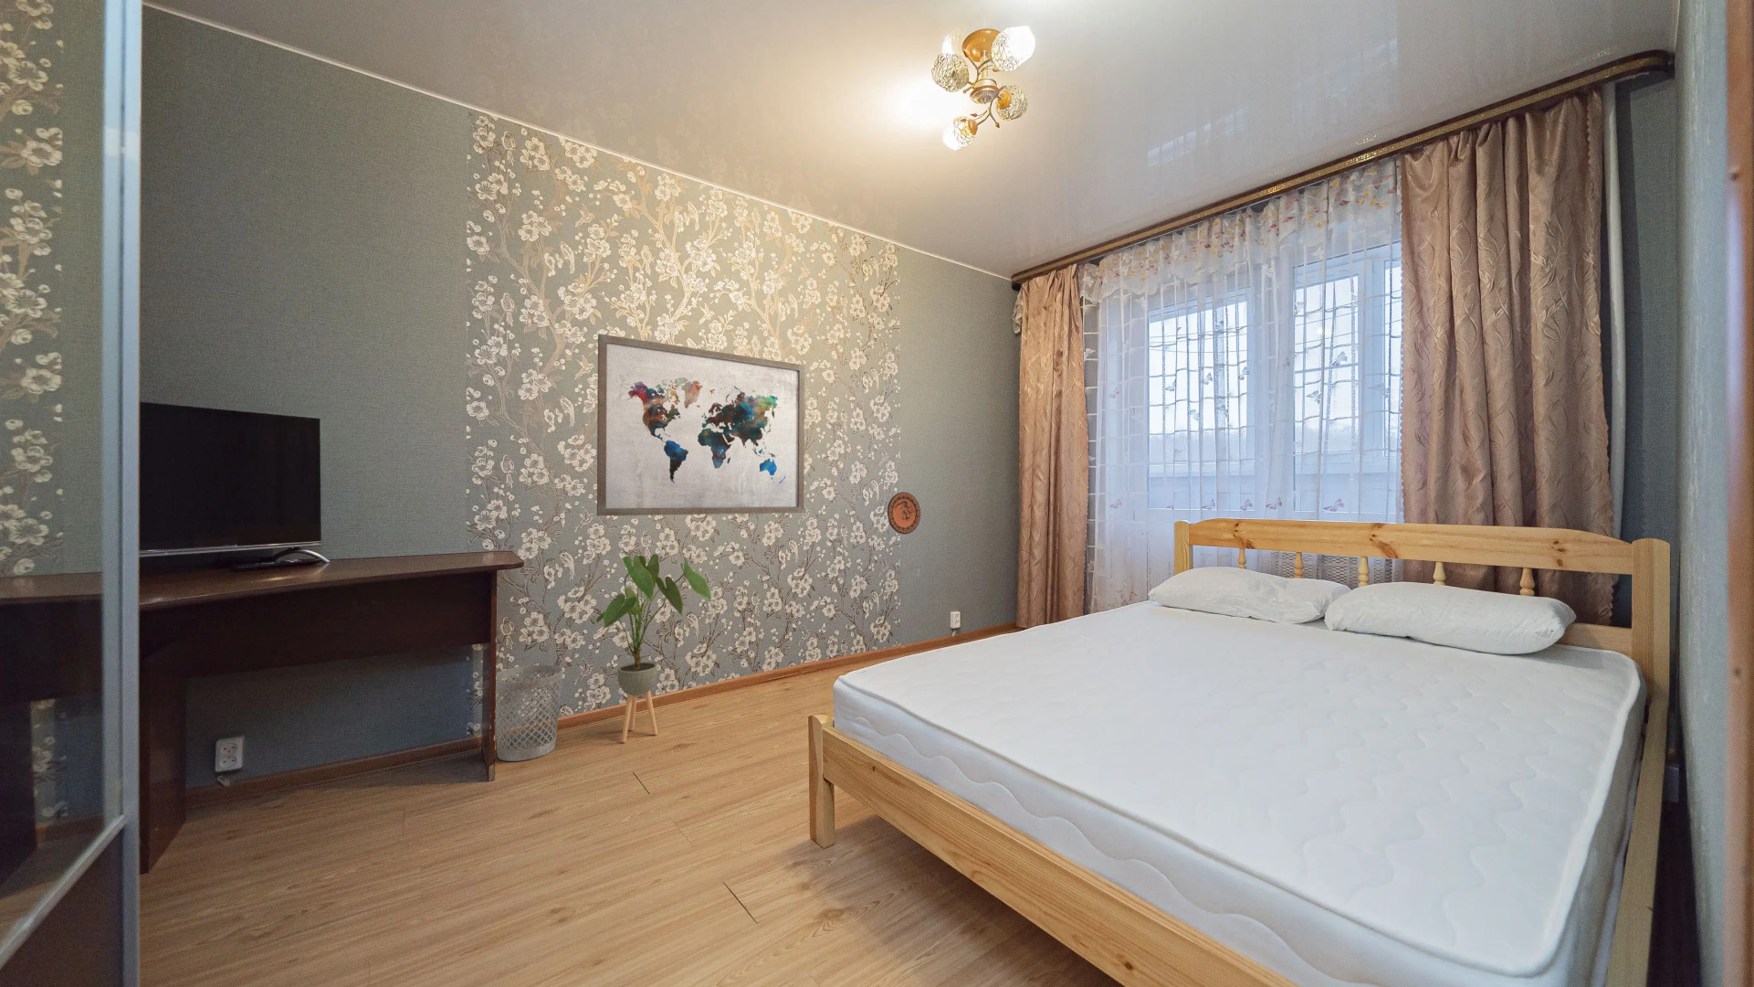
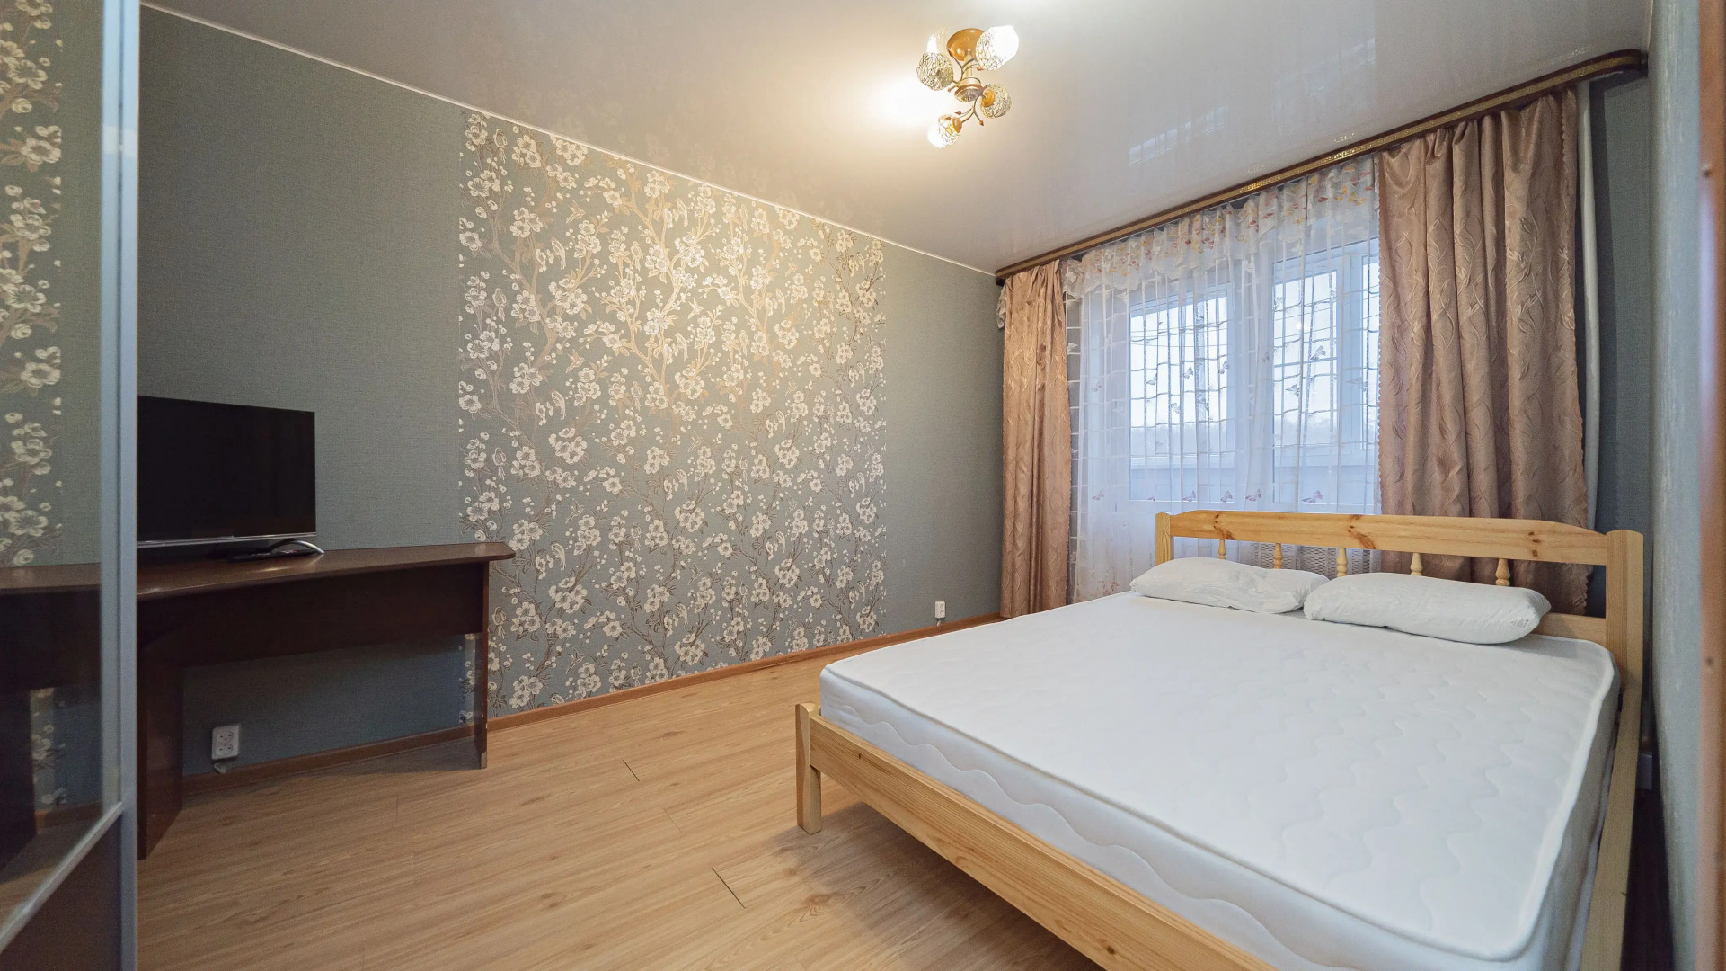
- house plant [595,553,712,744]
- decorative plate [887,492,922,535]
- wall art [596,333,806,516]
- wastebasket [494,664,564,762]
